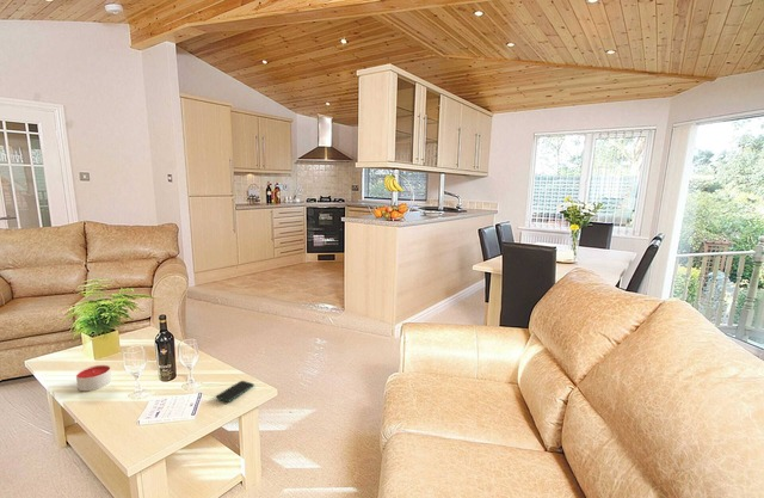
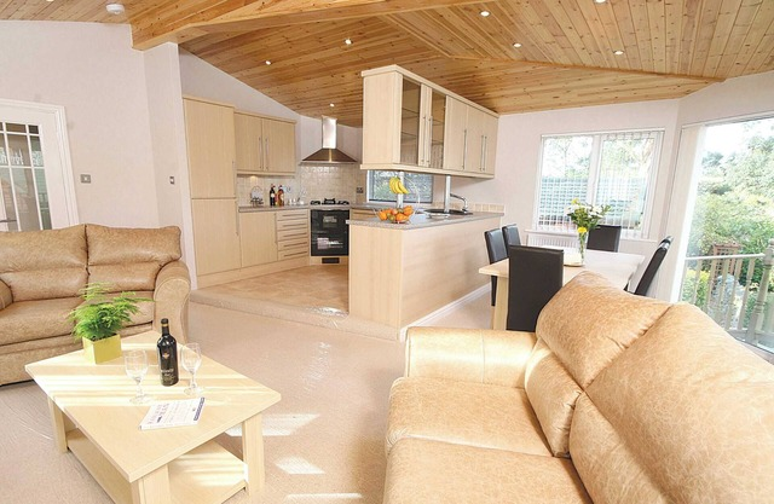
- candle [75,364,112,392]
- smartphone [215,380,255,402]
